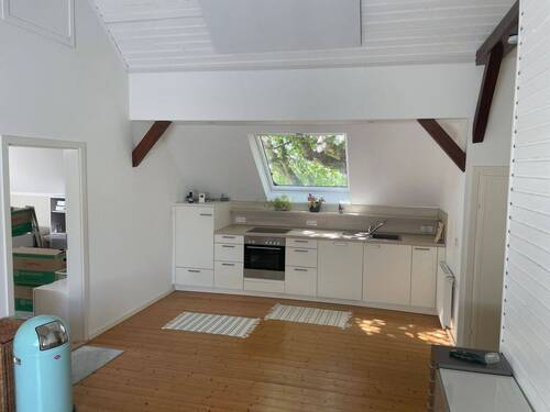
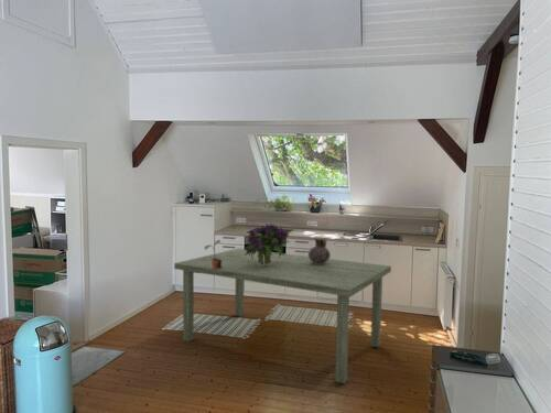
+ dining table [173,248,392,384]
+ ceramic jug [307,237,332,264]
+ bouquet [244,222,291,264]
+ potted plant [204,239,225,270]
